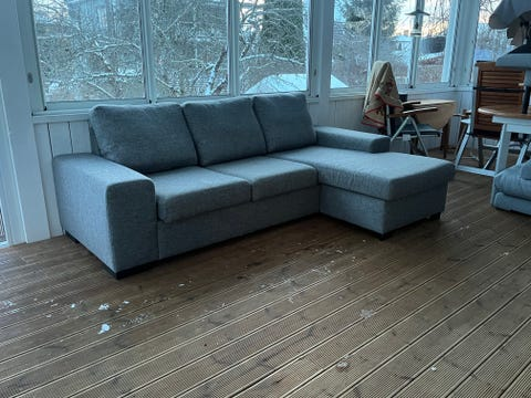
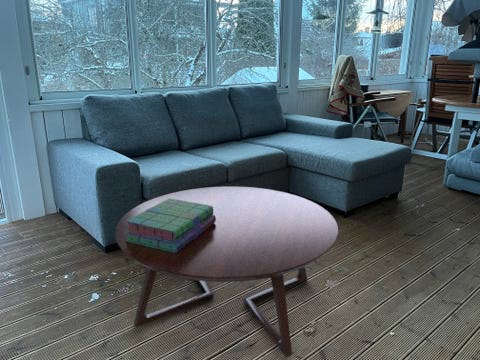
+ coffee table [114,186,339,357]
+ stack of books [124,198,216,253]
